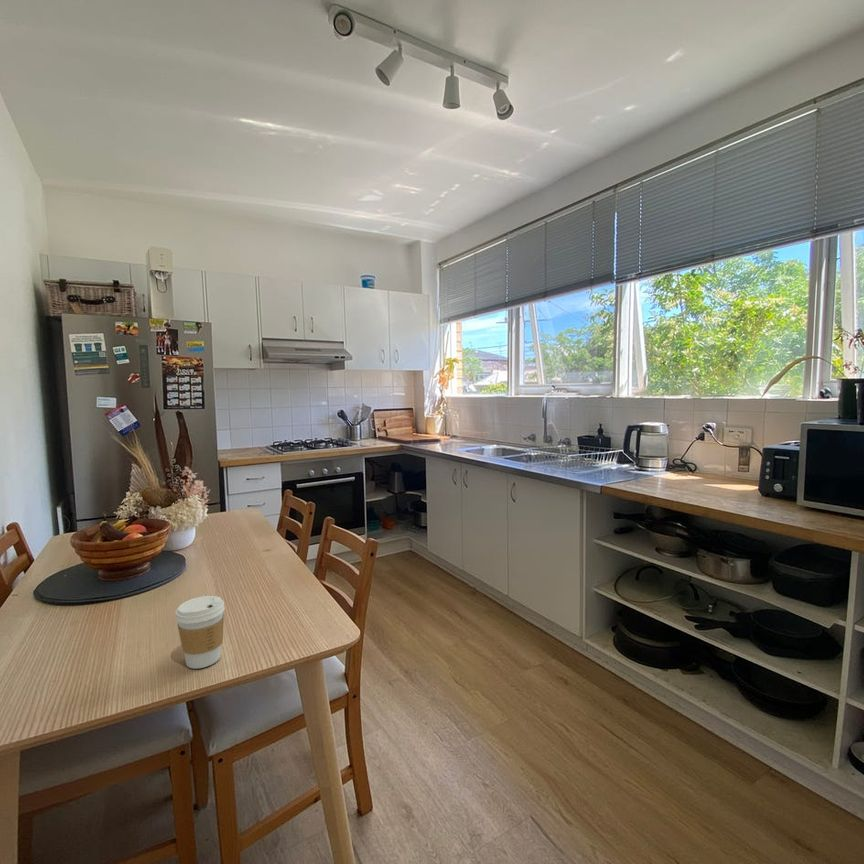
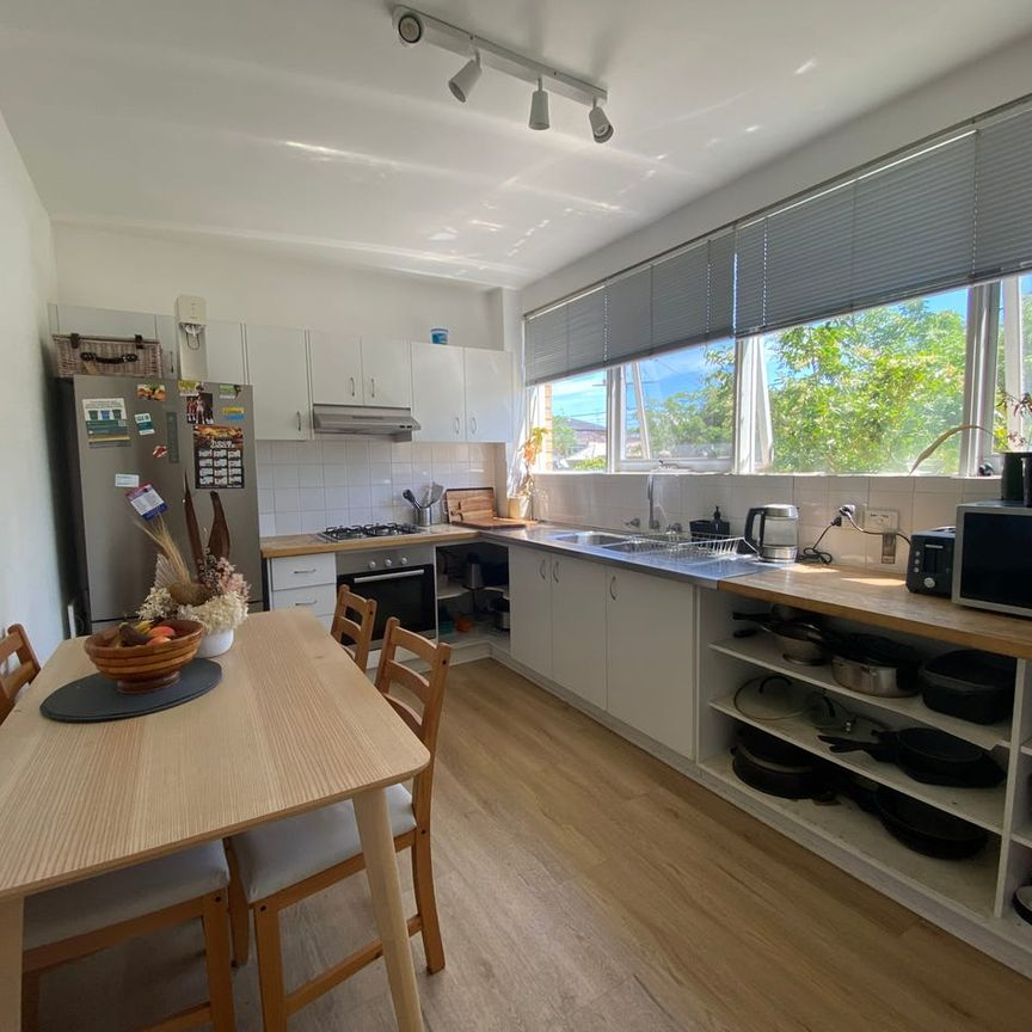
- coffee cup [174,595,226,670]
